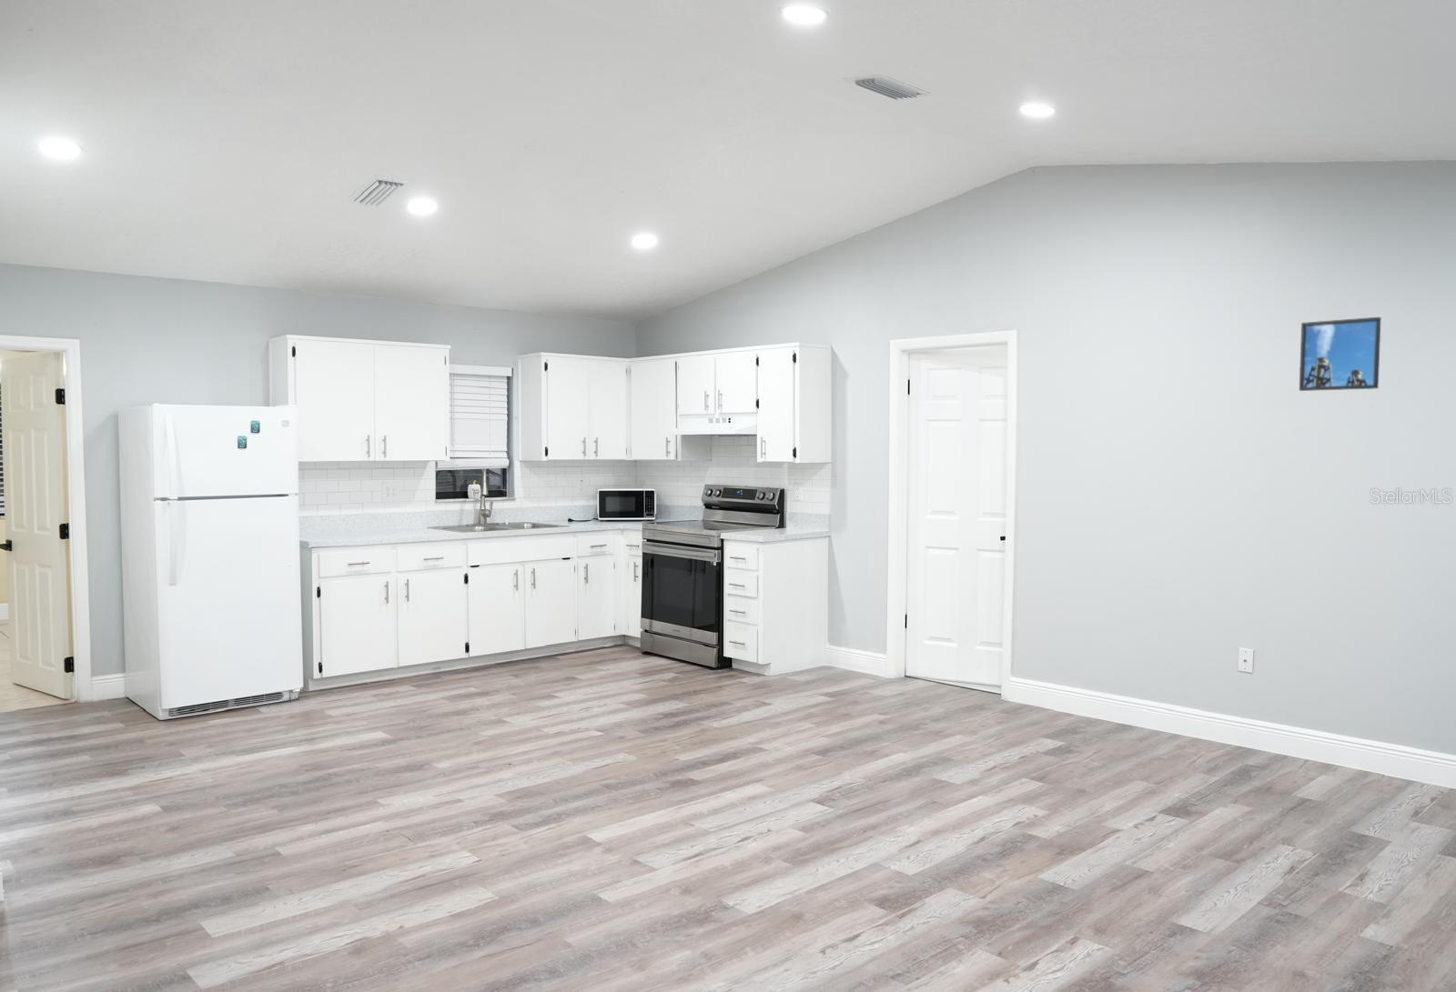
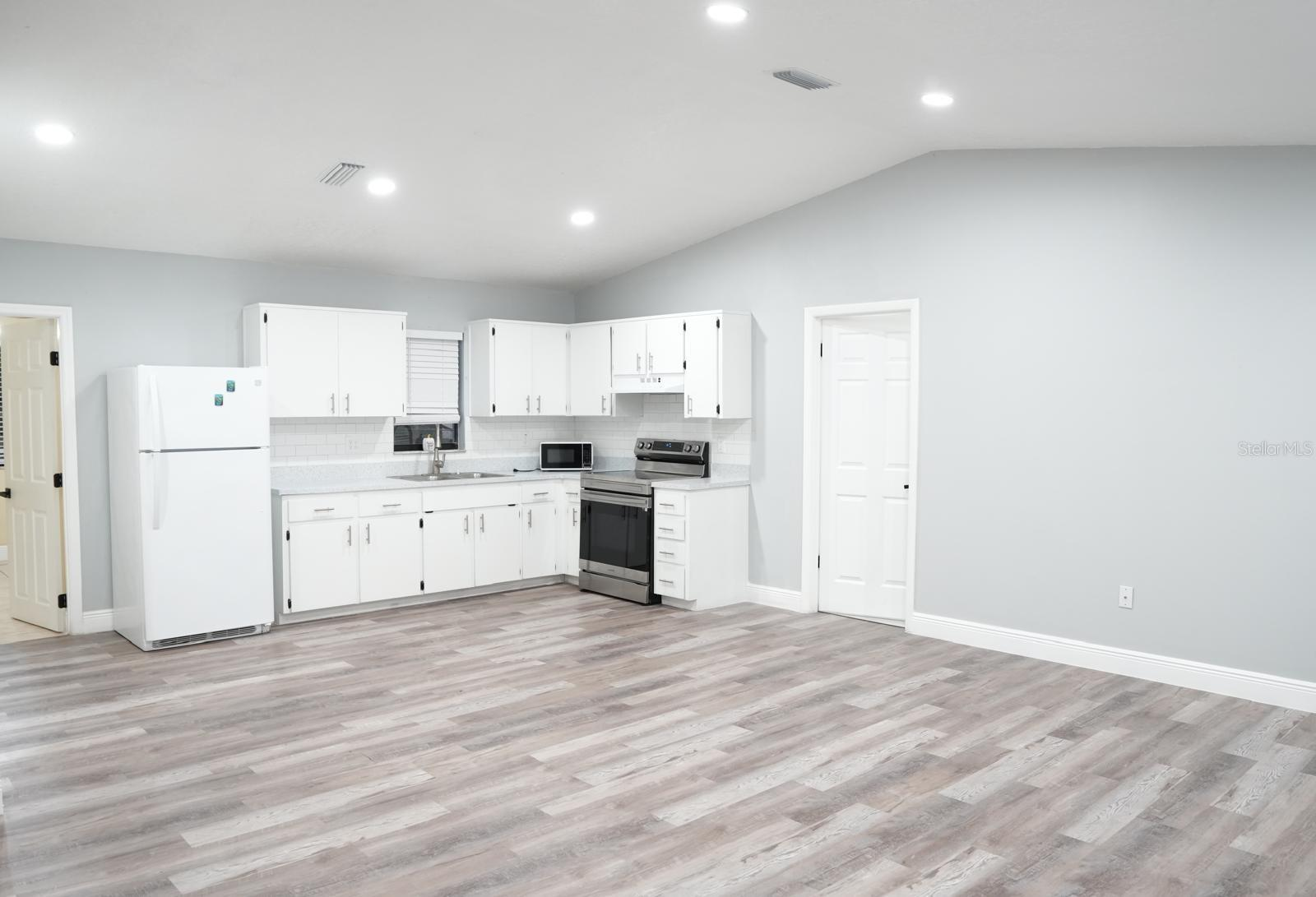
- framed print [1299,316,1382,391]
